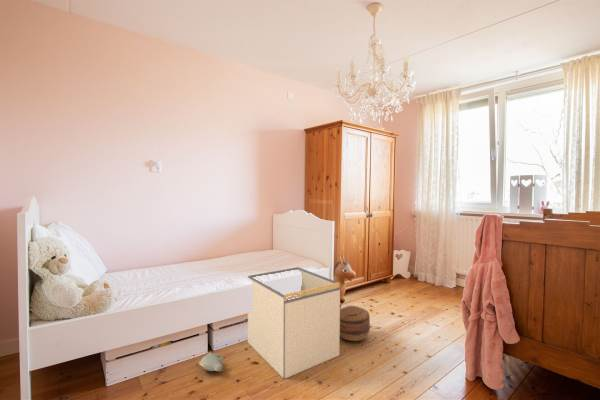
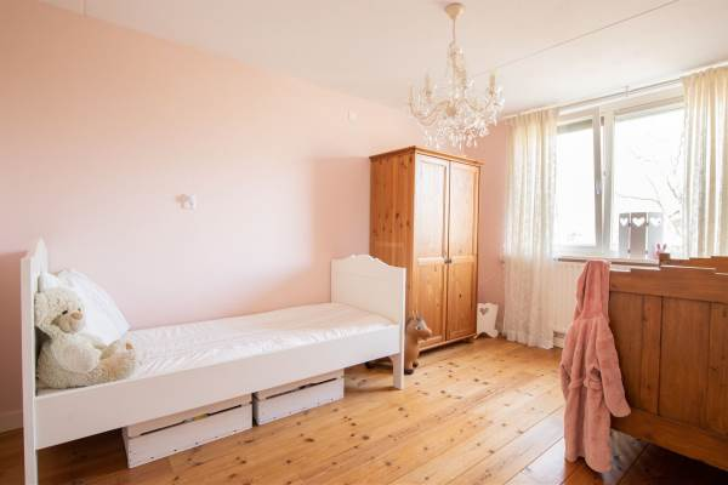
- storage bin [247,266,341,379]
- basket [339,305,371,342]
- plush toy [198,351,224,372]
